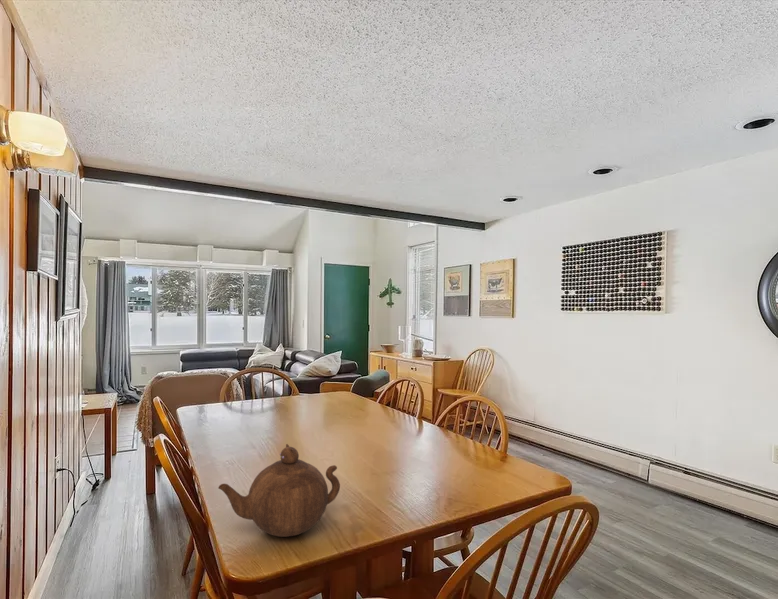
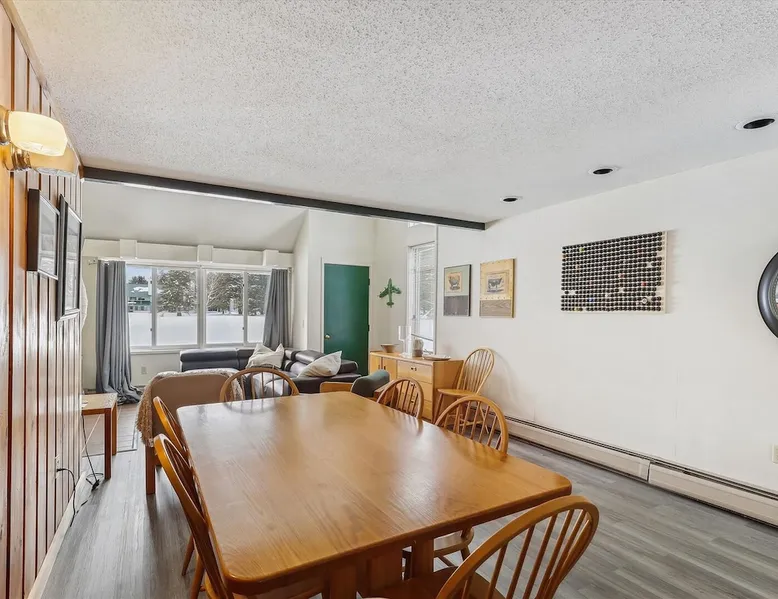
- teapot [217,443,341,538]
